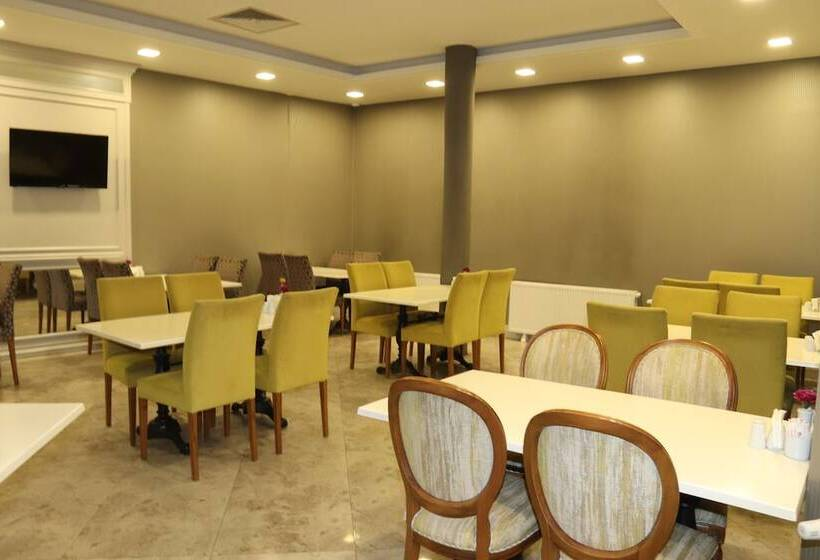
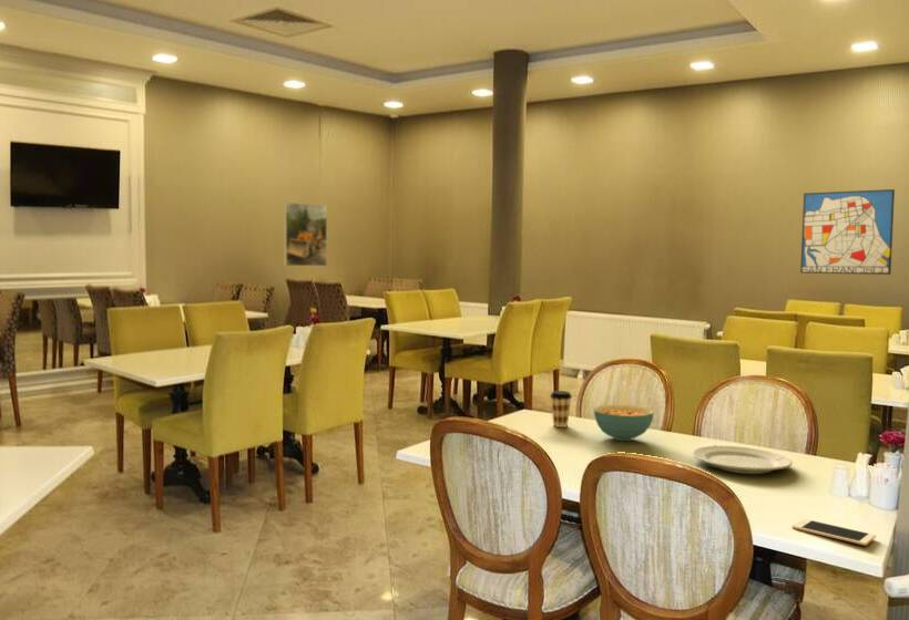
+ cereal bowl [593,404,655,442]
+ wall art [799,188,896,276]
+ cell phone [790,517,877,547]
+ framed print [283,202,328,267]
+ coffee cup [549,390,573,428]
+ chinaware [692,445,794,475]
